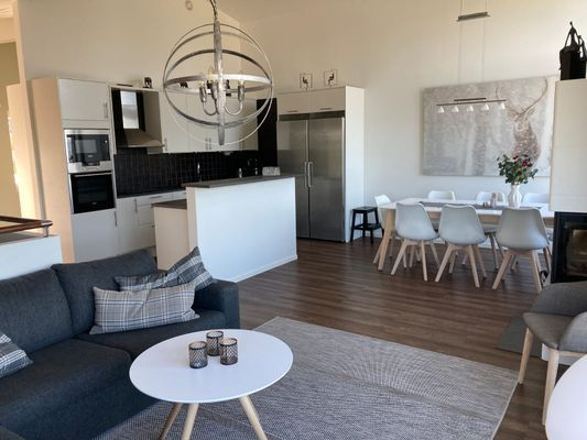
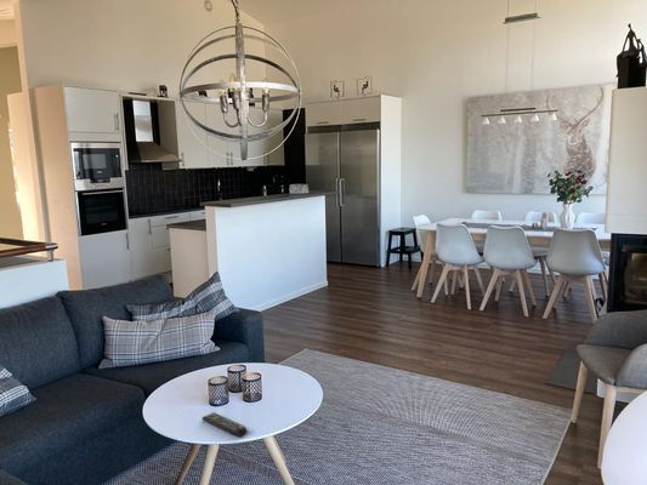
+ remote control [200,411,248,438]
